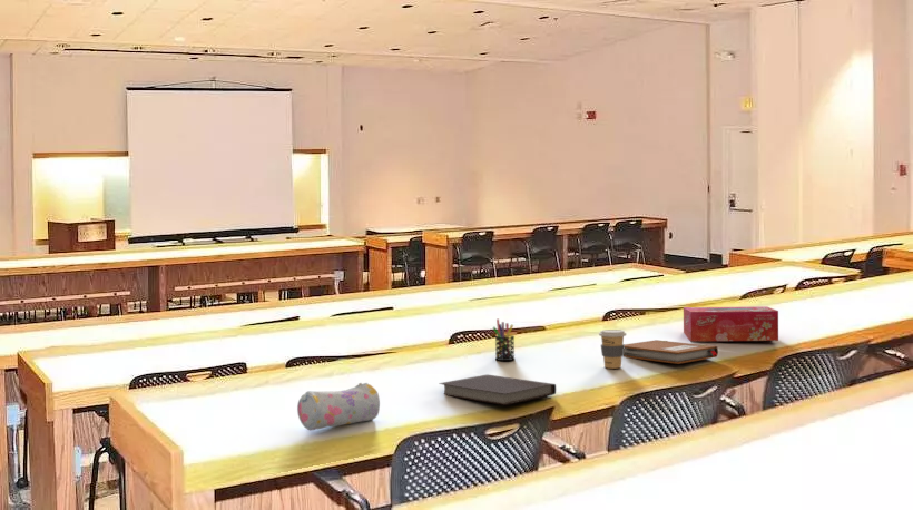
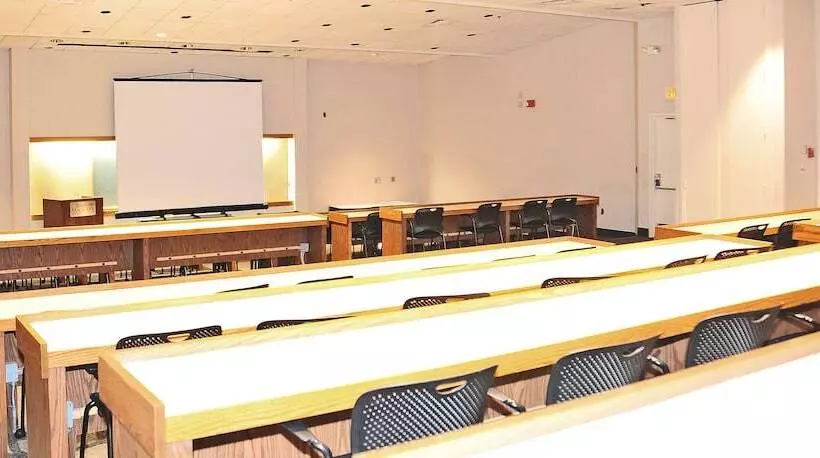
- notebook [622,339,719,365]
- tissue box [683,305,779,342]
- pencil case [296,382,381,432]
- notebook [438,374,557,406]
- coffee cup [598,328,627,370]
- pen holder [492,318,516,362]
